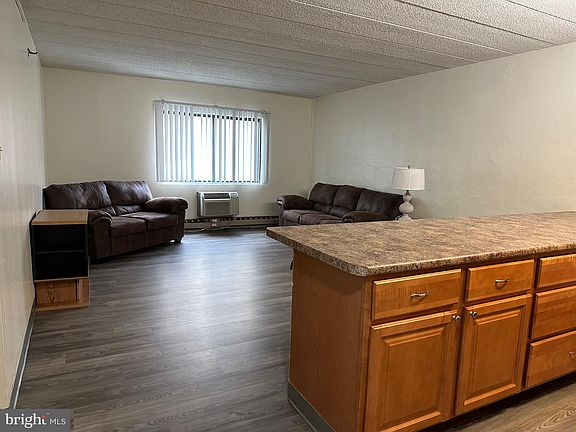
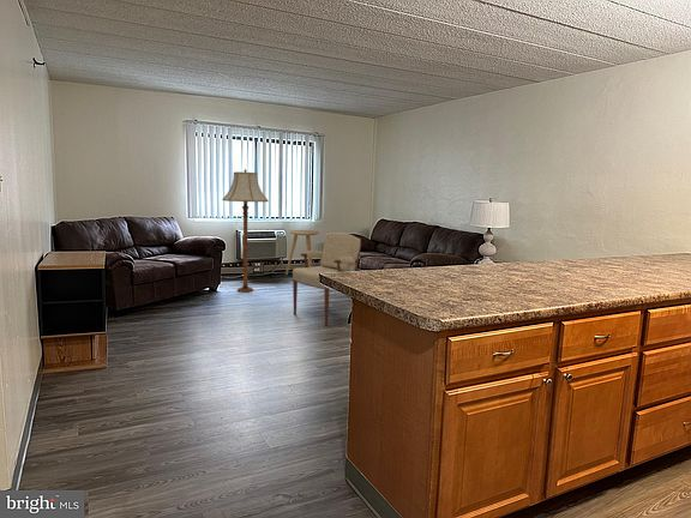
+ floor lamp [221,168,270,294]
+ armchair [292,231,362,327]
+ side table [284,229,320,276]
